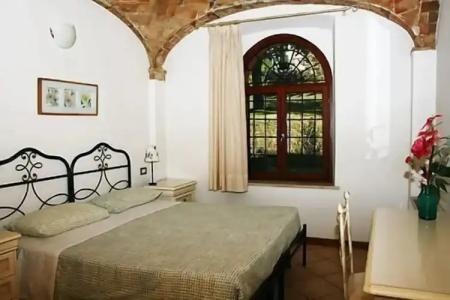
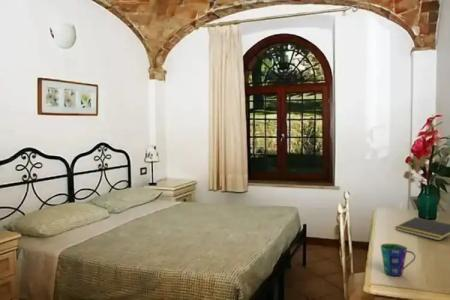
+ notepad [394,216,450,242]
+ cup [380,243,417,277]
